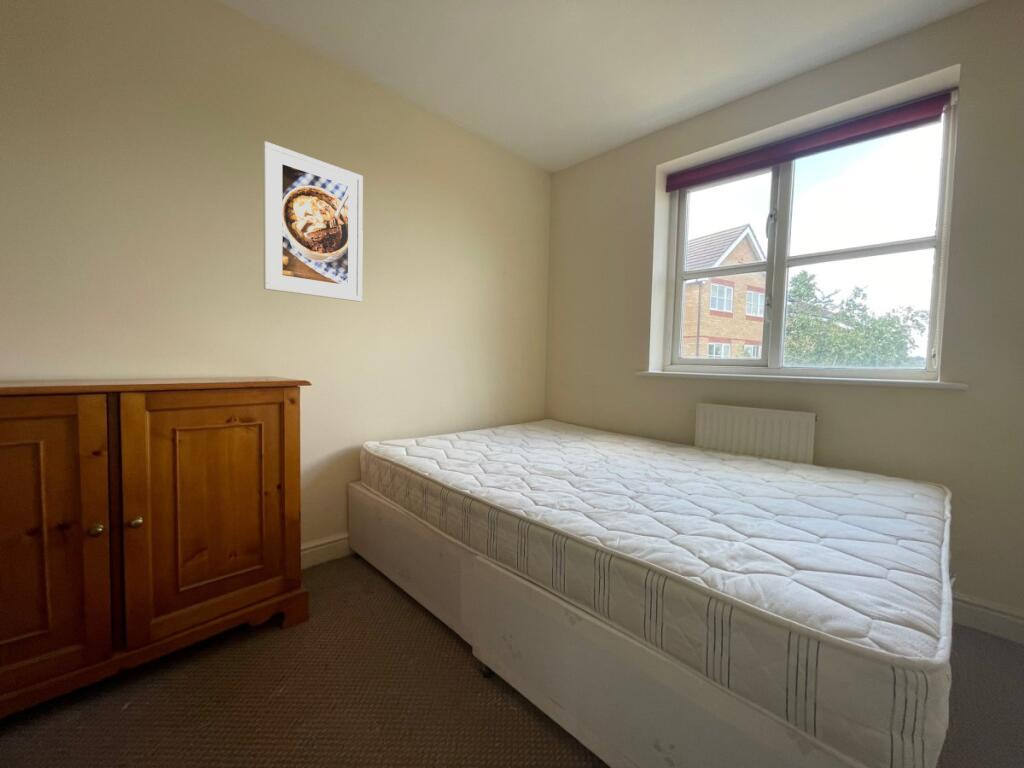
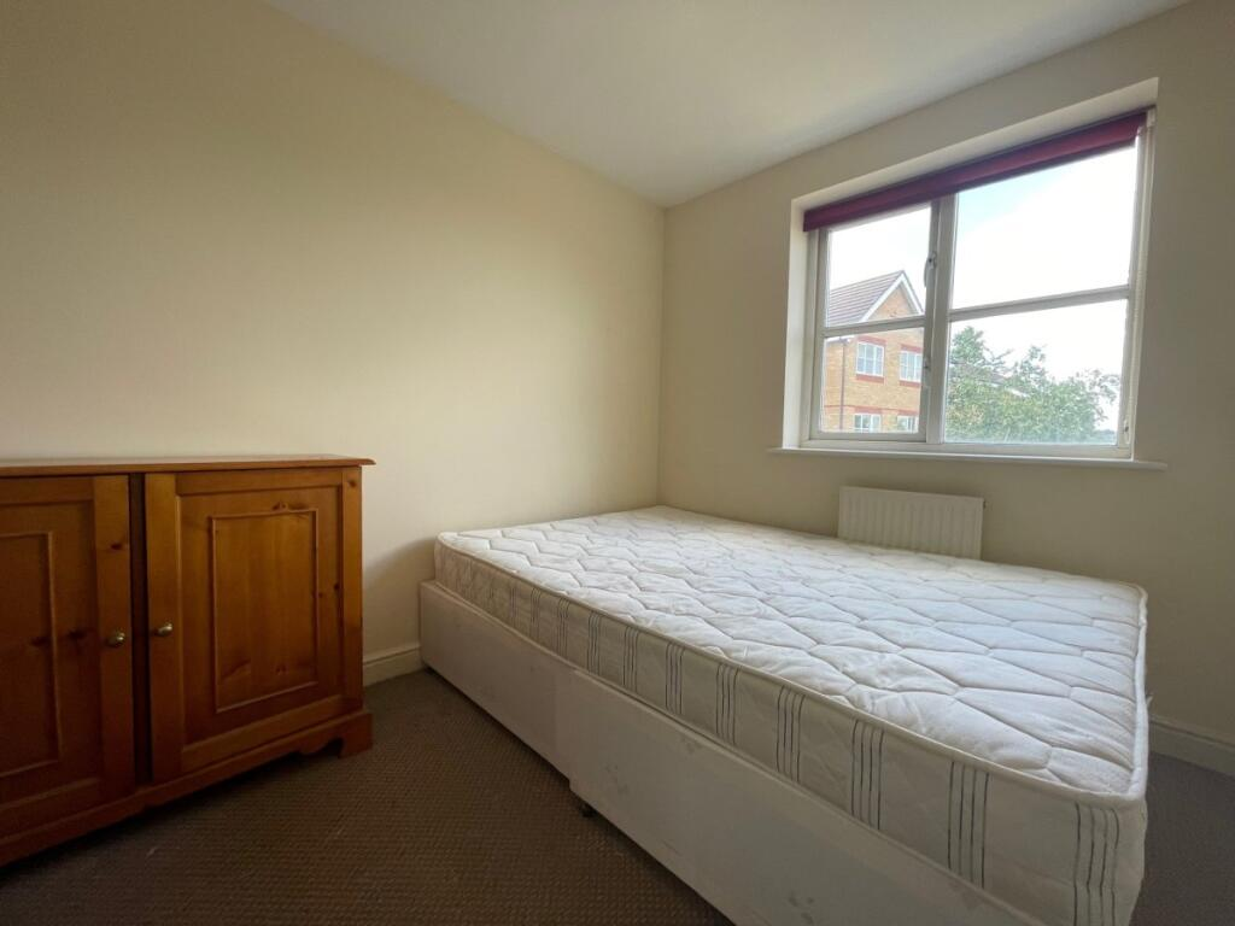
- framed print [262,140,364,303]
